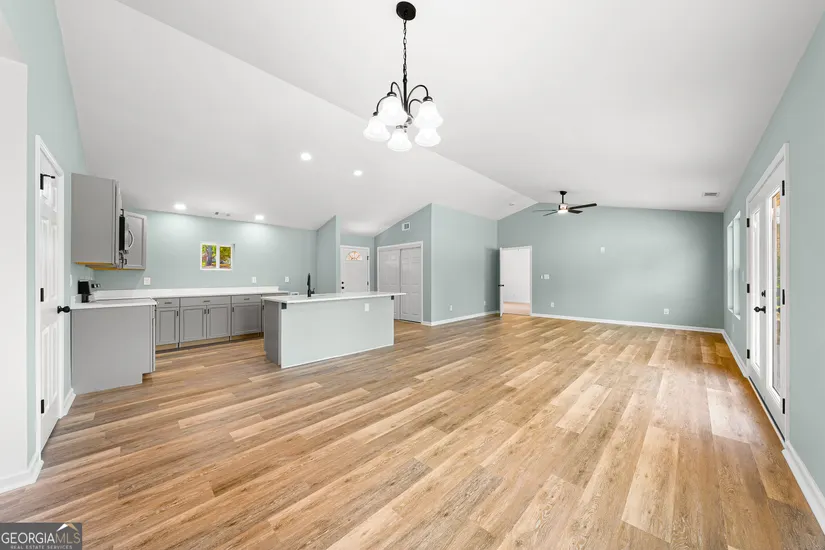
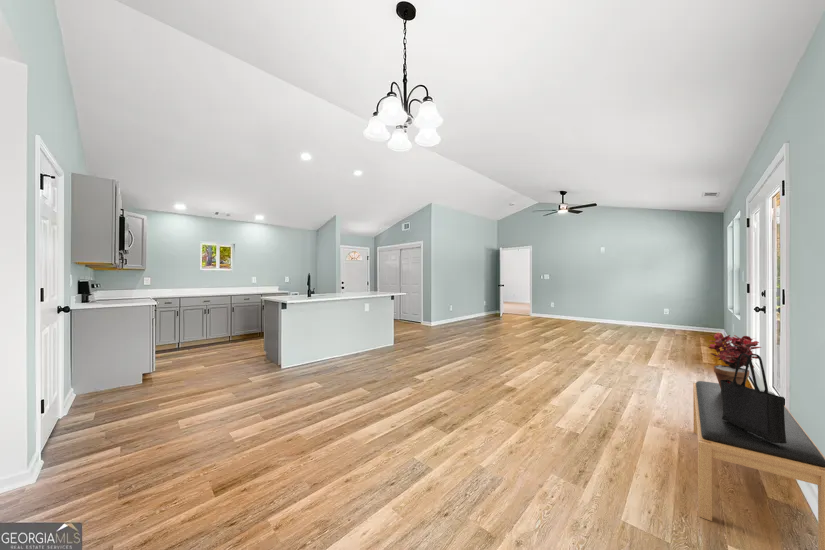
+ tote bag [720,353,787,444]
+ bench [692,380,825,550]
+ potted plant [707,332,763,388]
